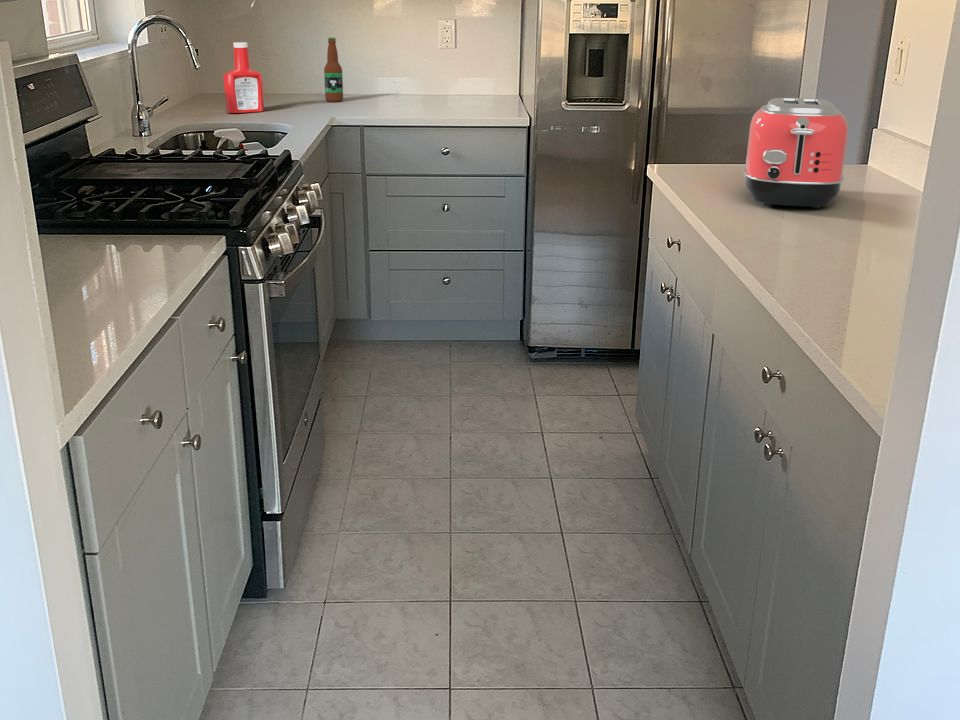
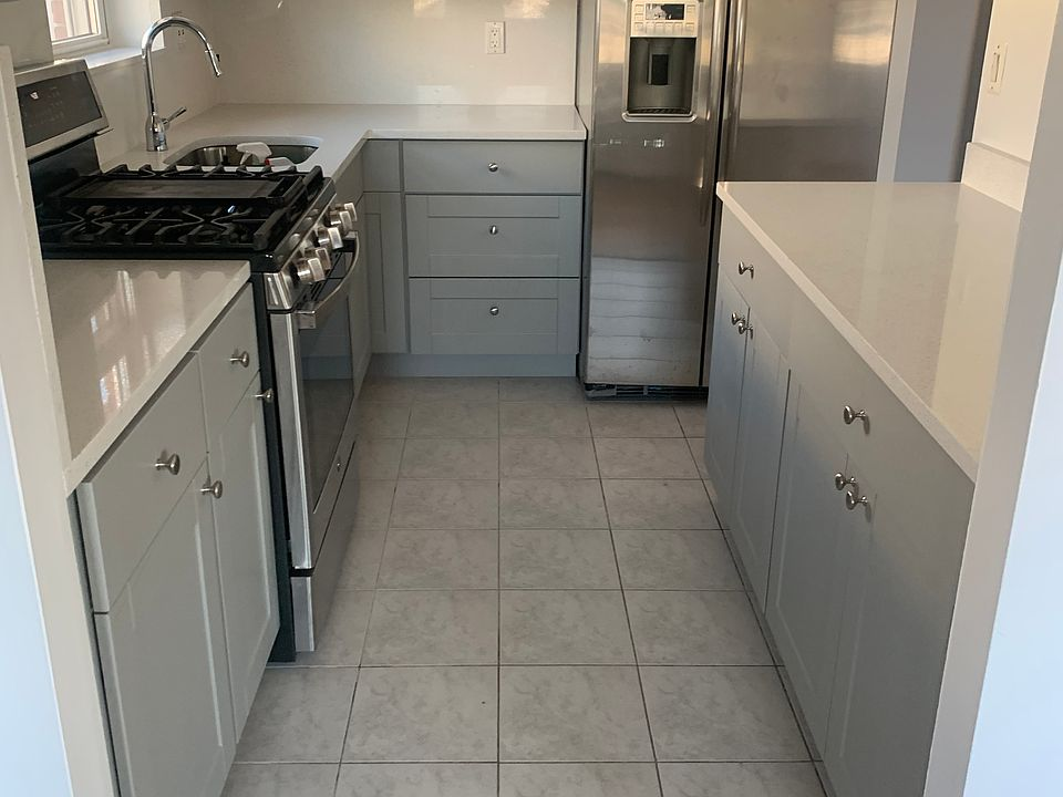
- soap bottle [223,41,265,114]
- bottle [323,36,344,103]
- toaster [742,97,849,209]
